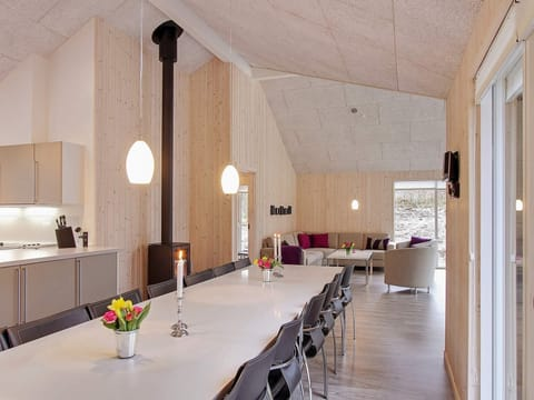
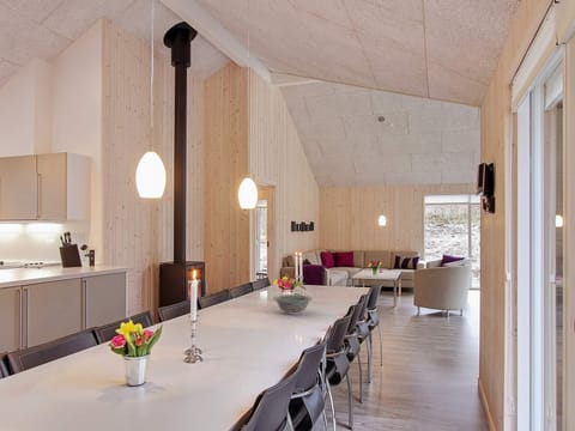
+ bowl [272,293,314,316]
